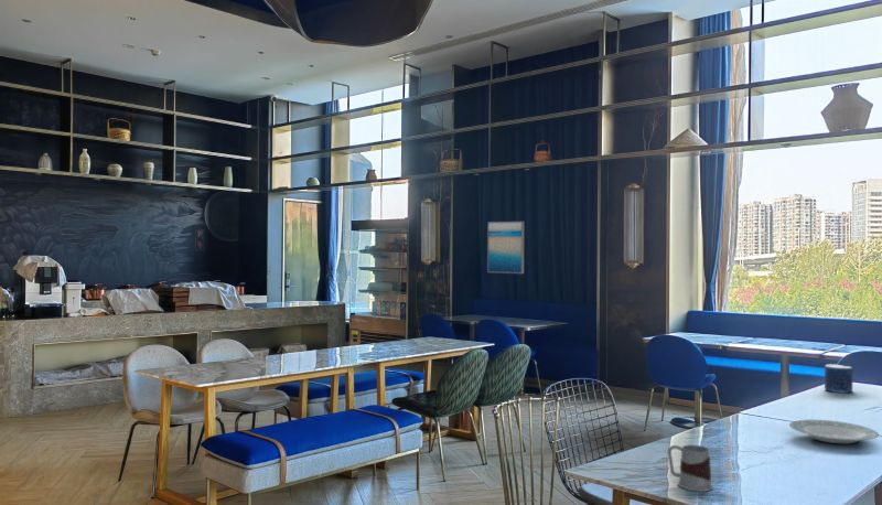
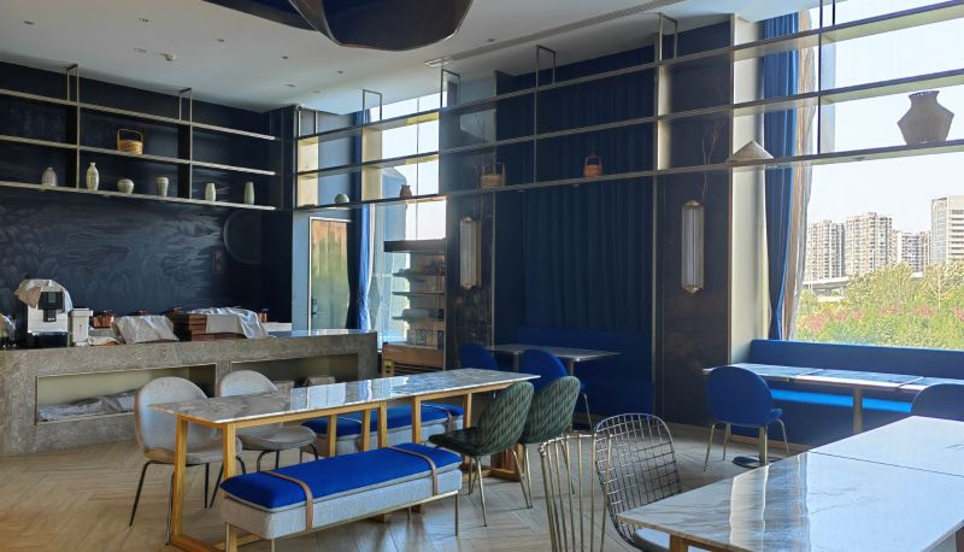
- plate [788,419,880,444]
- mug [667,443,714,493]
- candle [824,363,854,394]
- wall art [486,221,525,275]
